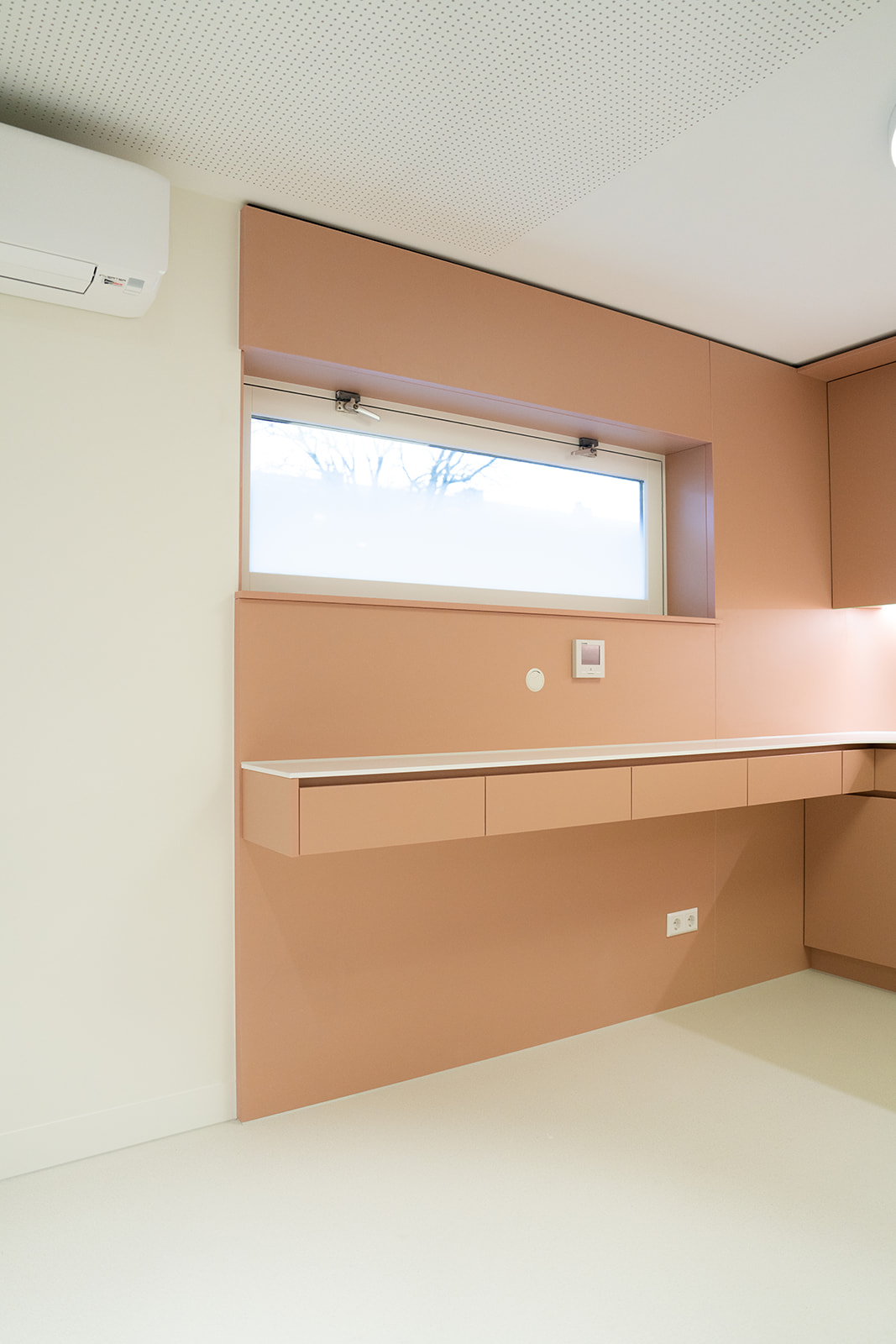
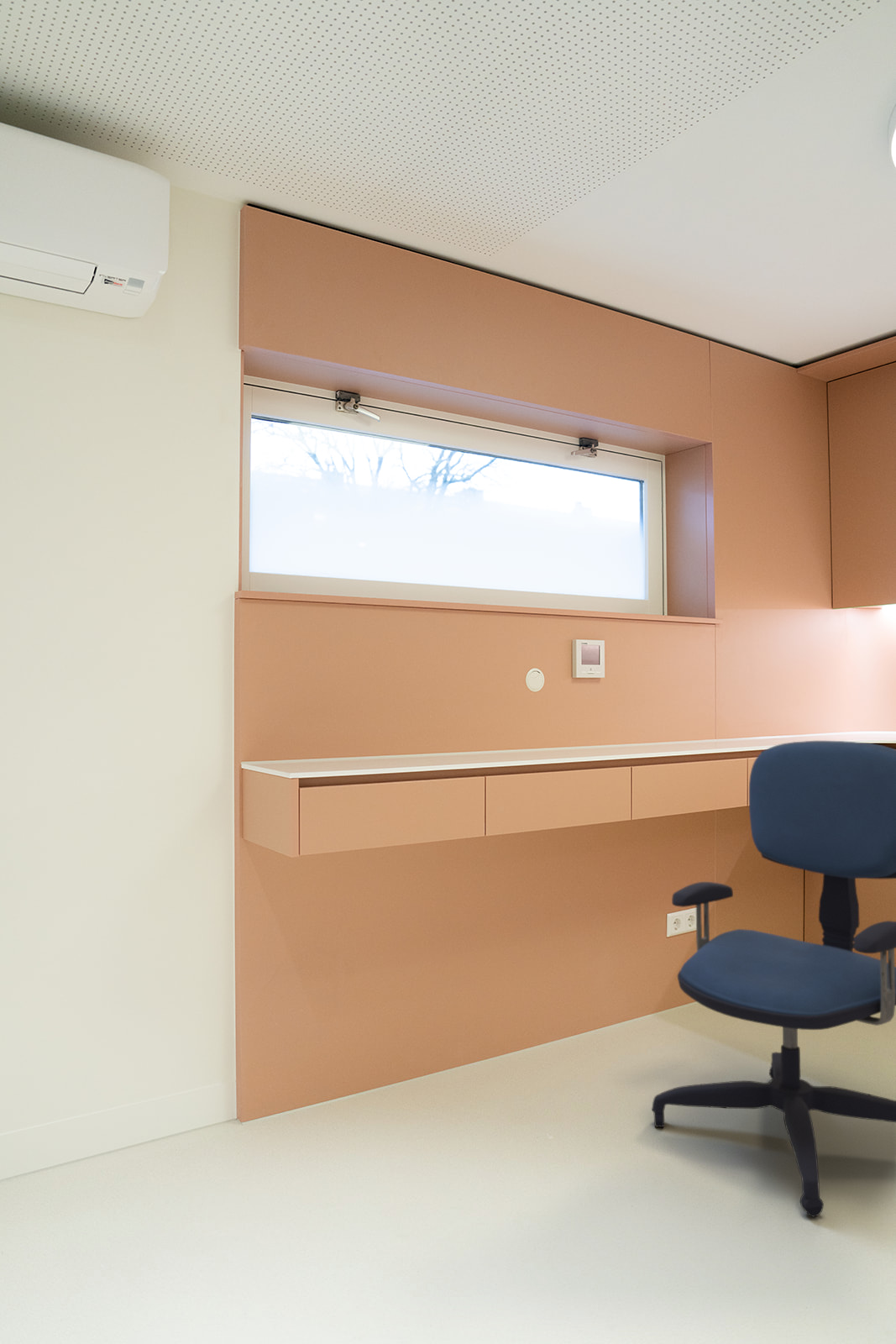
+ office chair [651,740,896,1218]
